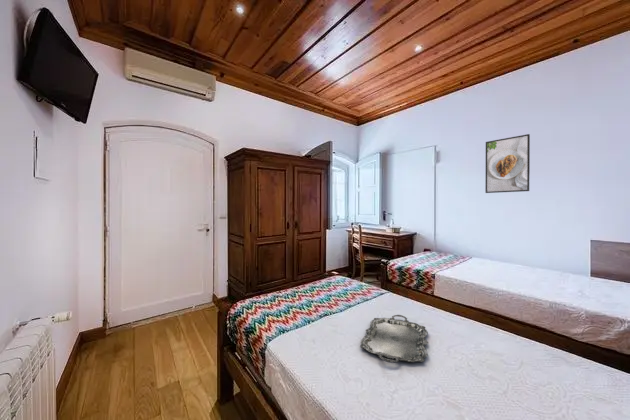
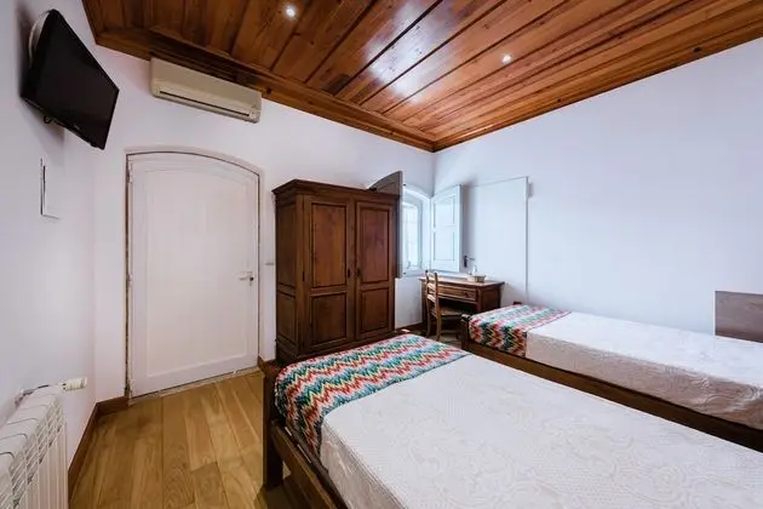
- serving tray [359,314,429,363]
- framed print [484,133,531,194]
